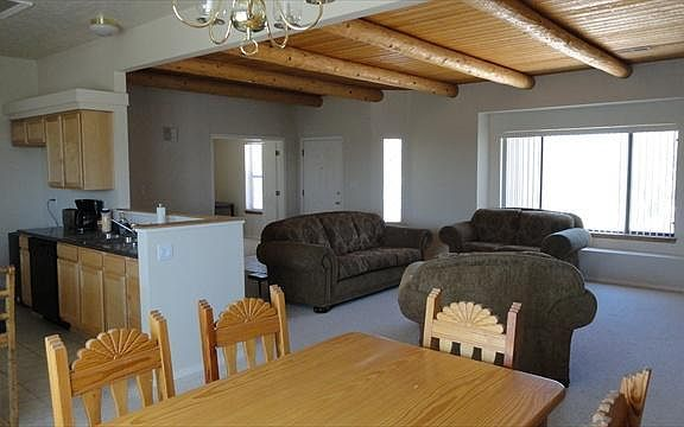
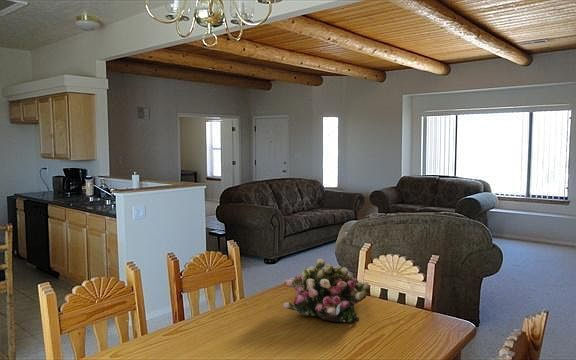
+ flower arrangement [281,258,371,324]
